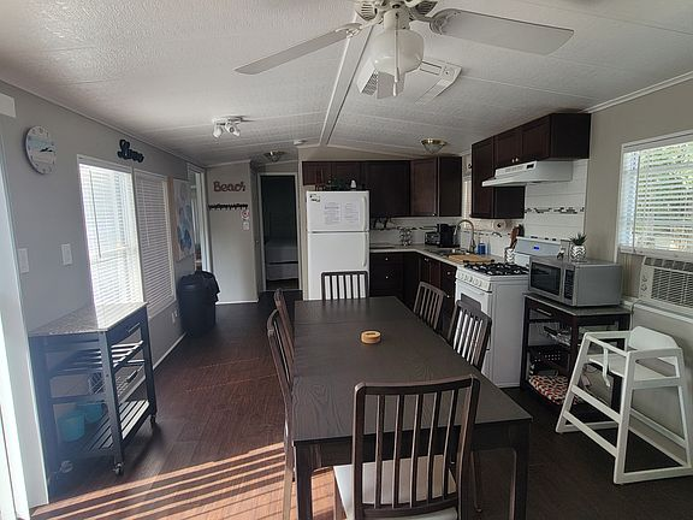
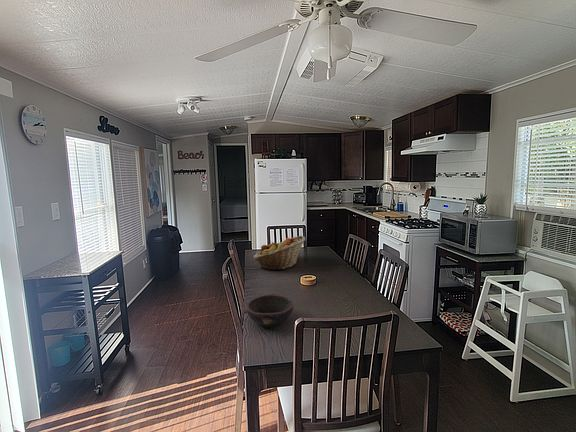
+ fruit basket [252,235,306,271]
+ bowl [245,293,294,327]
